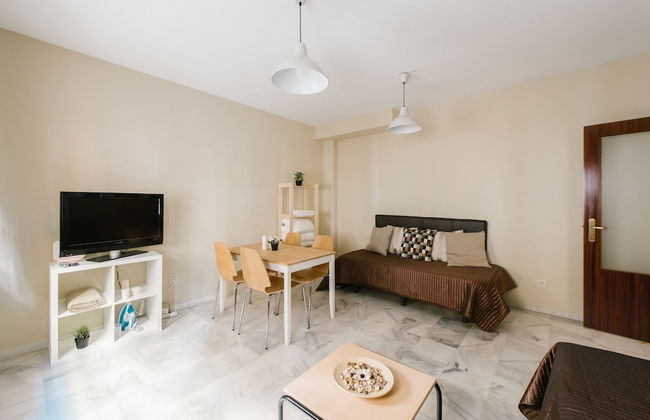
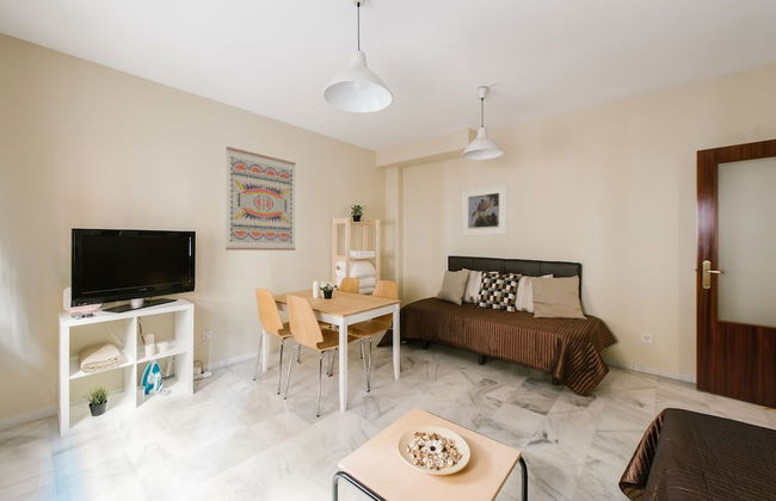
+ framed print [461,183,509,237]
+ wall art [224,146,297,252]
